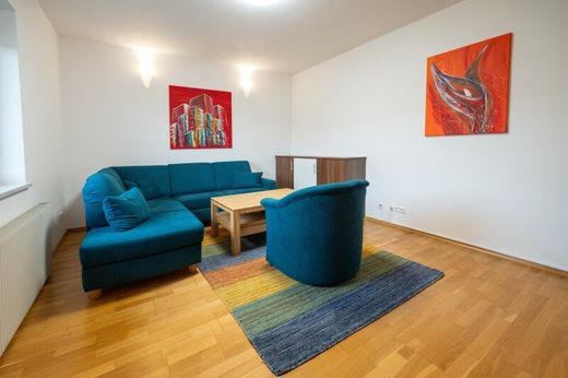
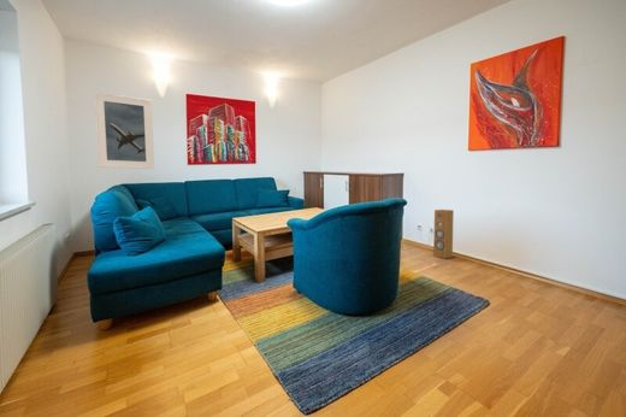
+ speaker [432,208,455,259]
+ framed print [93,90,155,170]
